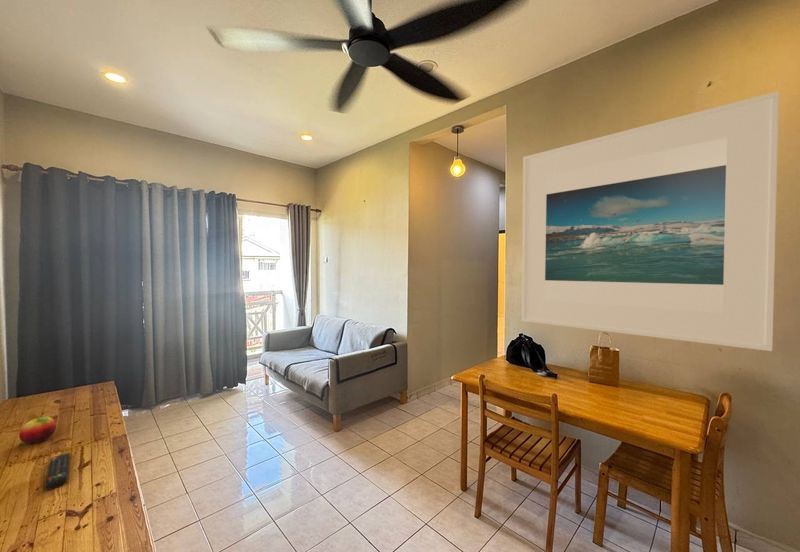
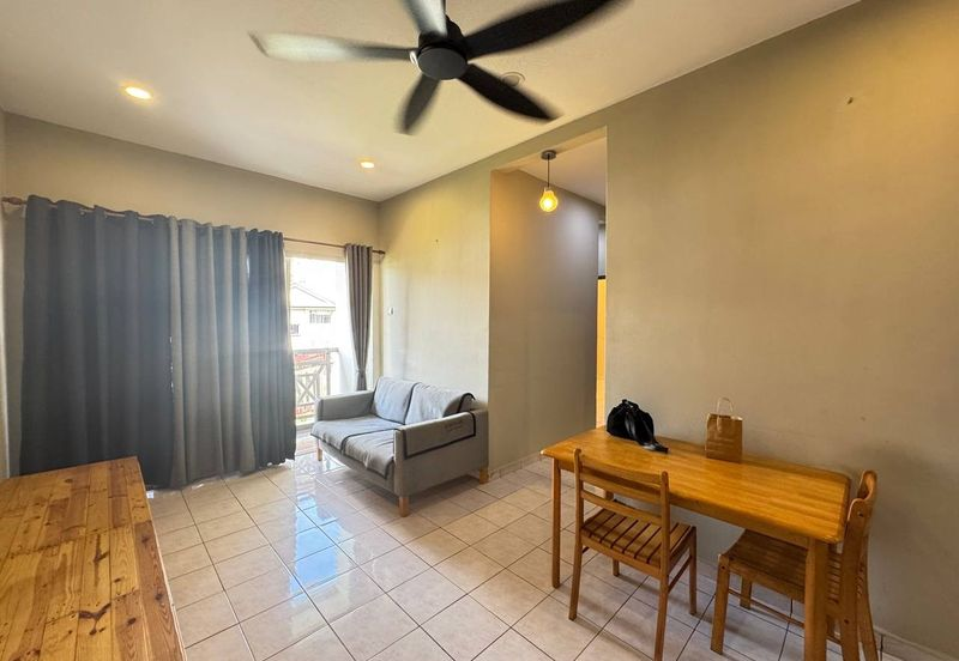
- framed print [521,90,780,352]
- remote control [44,452,71,491]
- fruit [18,416,57,445]
